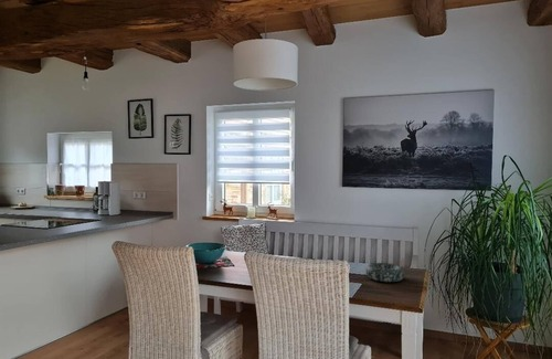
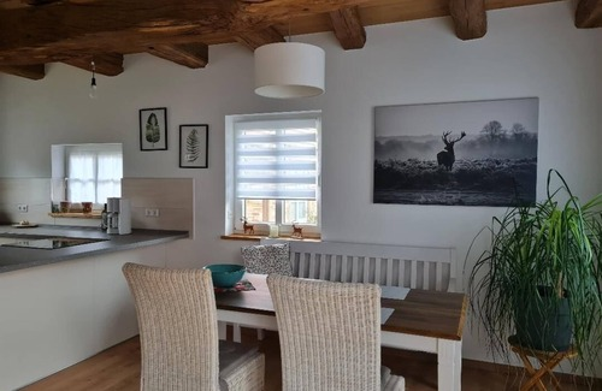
- decorative bowl [364,262,405,283]
